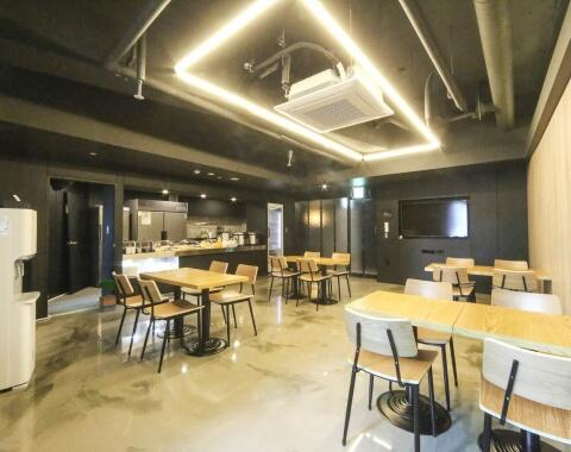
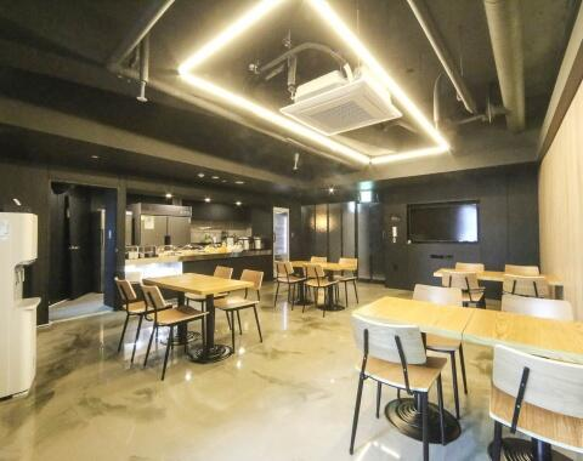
- potted tree [95,278,119,313]
